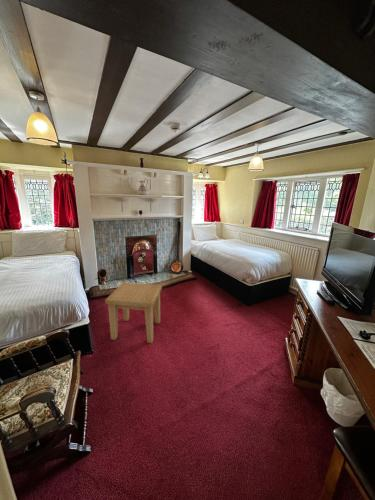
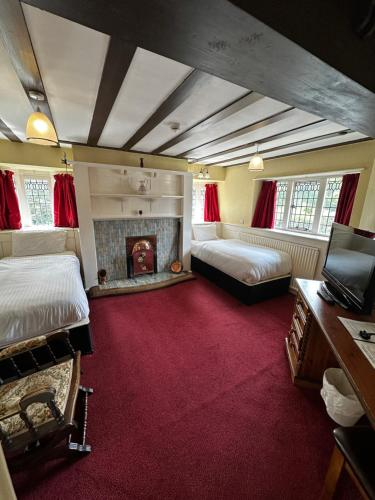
- side table [104,282,163,344]
